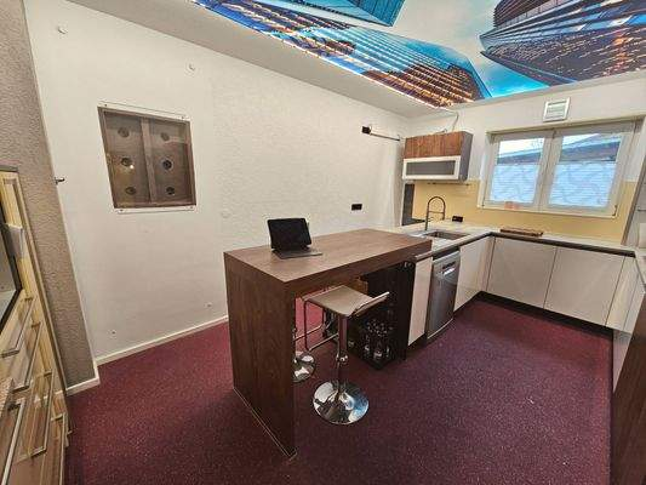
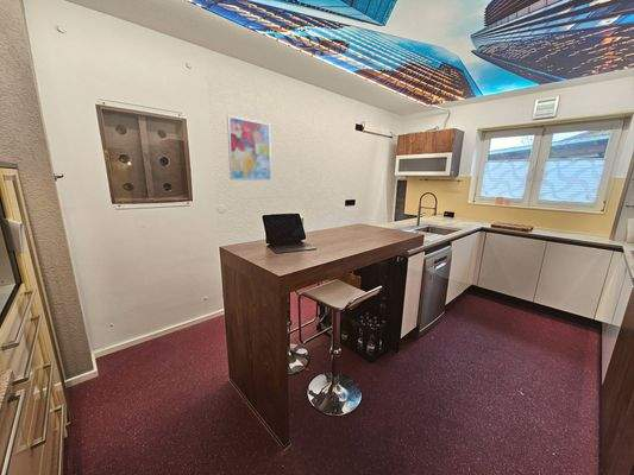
+ wall art [226,114,272,182]
